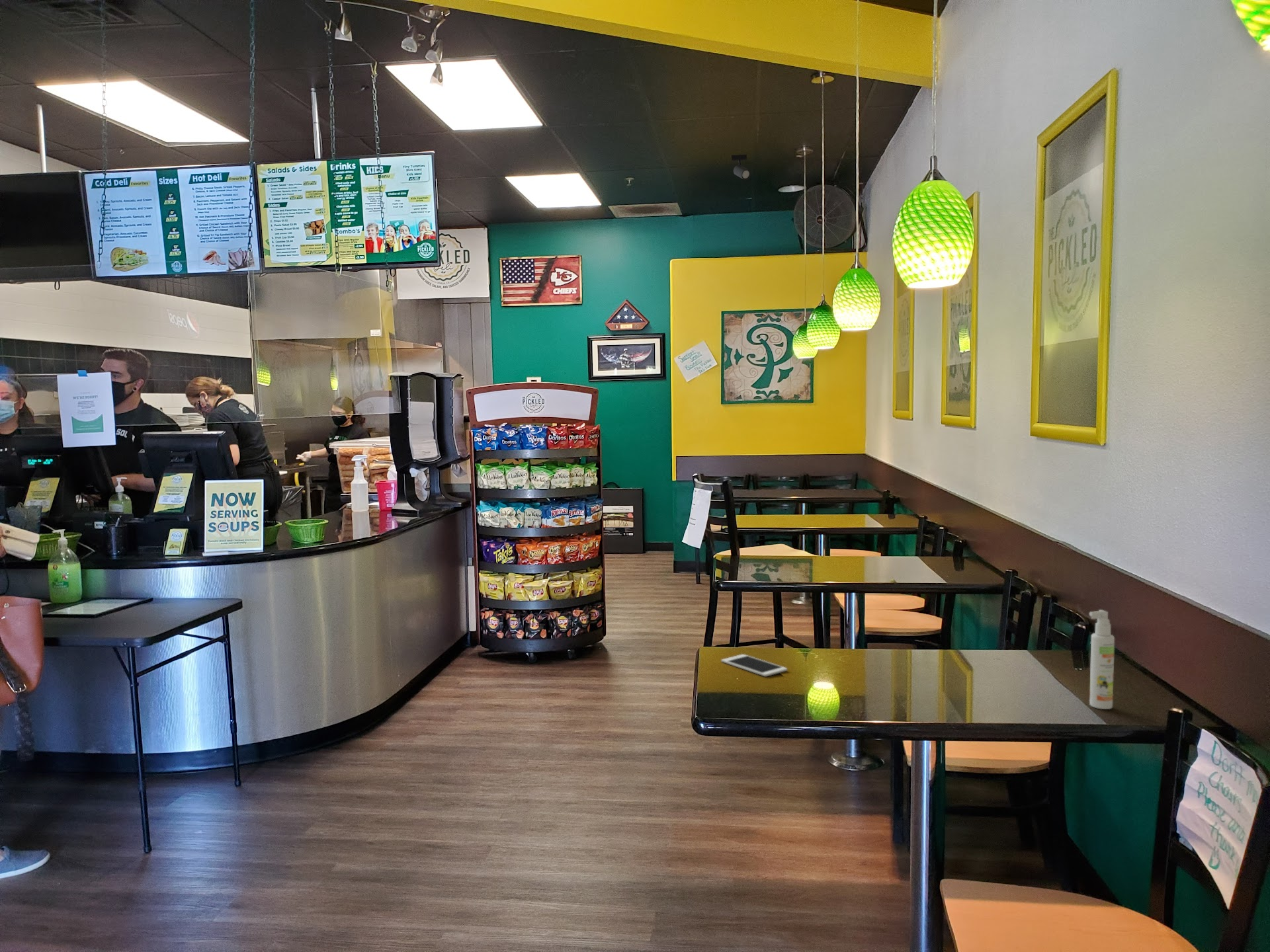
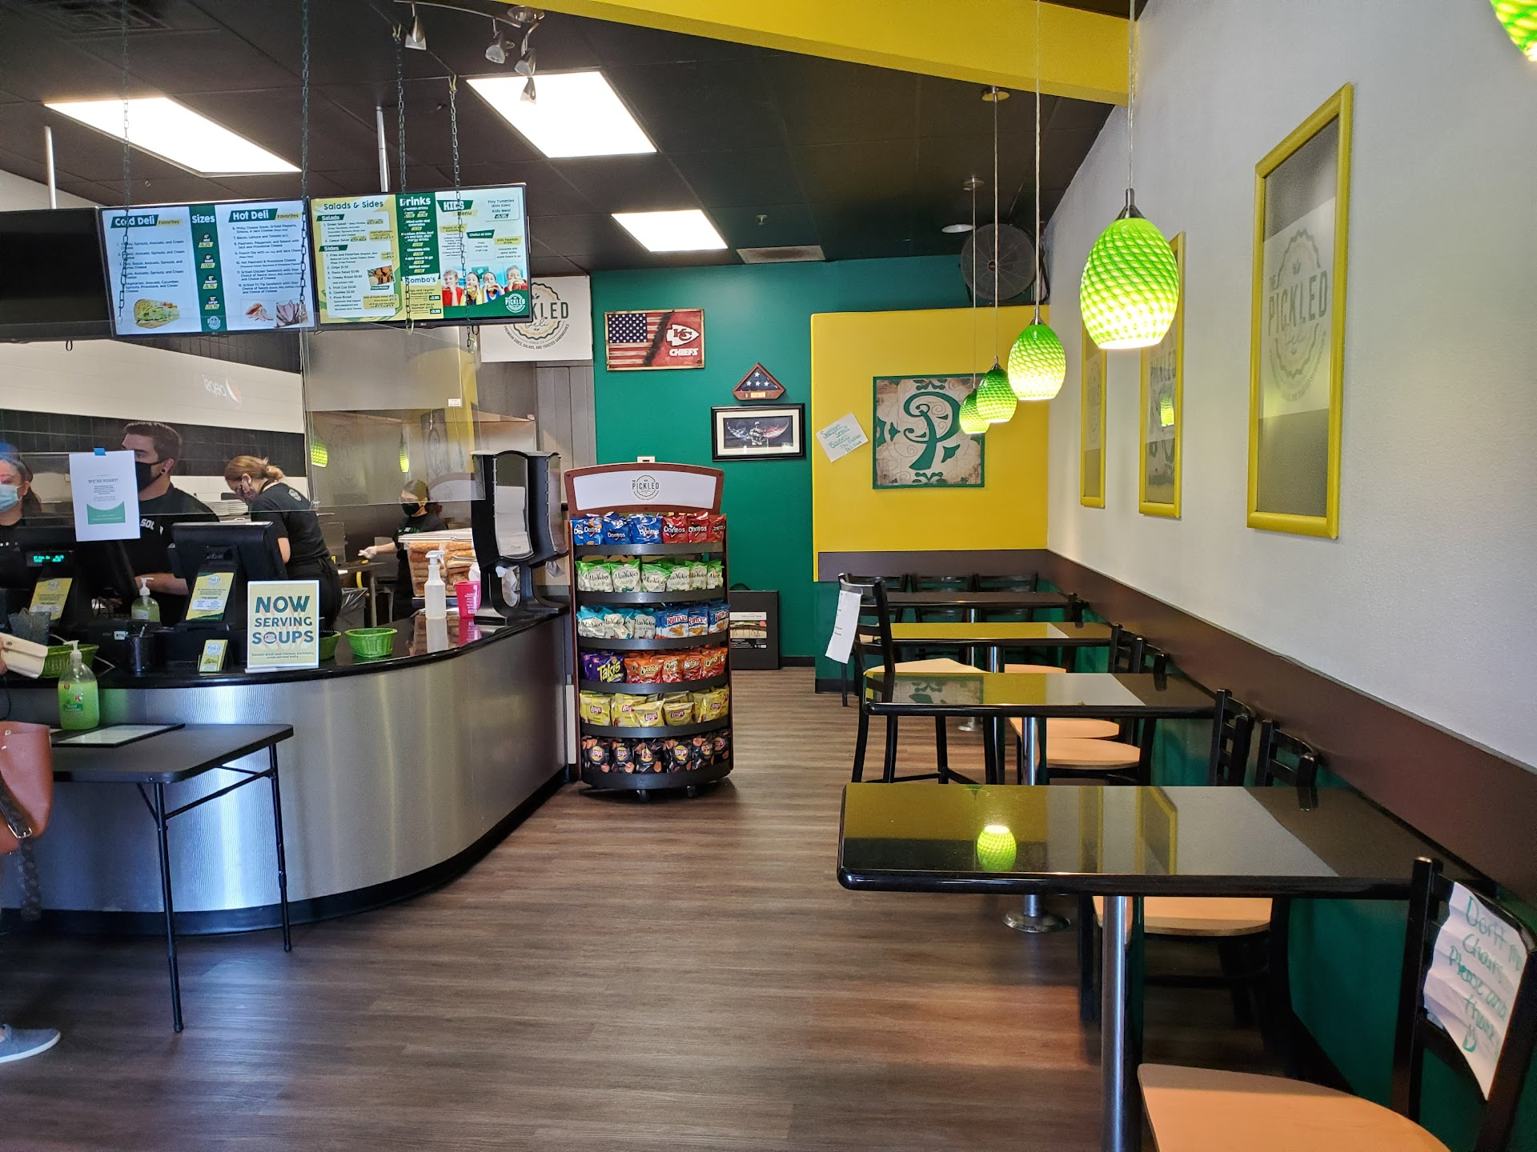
- cell phone [720,654,788,677]
- spray bottle [1089,609,1115,710]
- track light [731,154,752,180]
